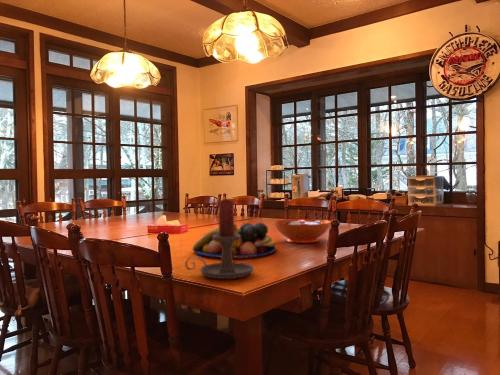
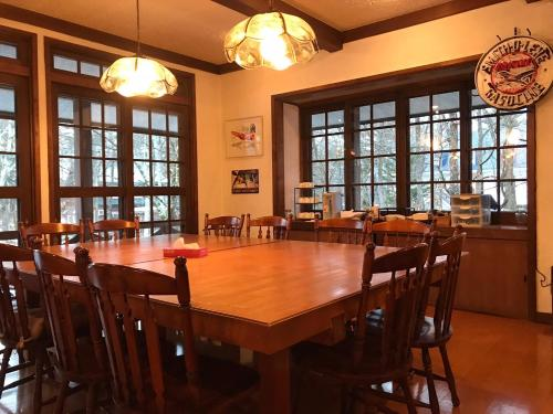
- fruit bowl [192,222,277,258]
- candle holder [184,198,255,280]
- decorative bowl [273,218,332,244]
